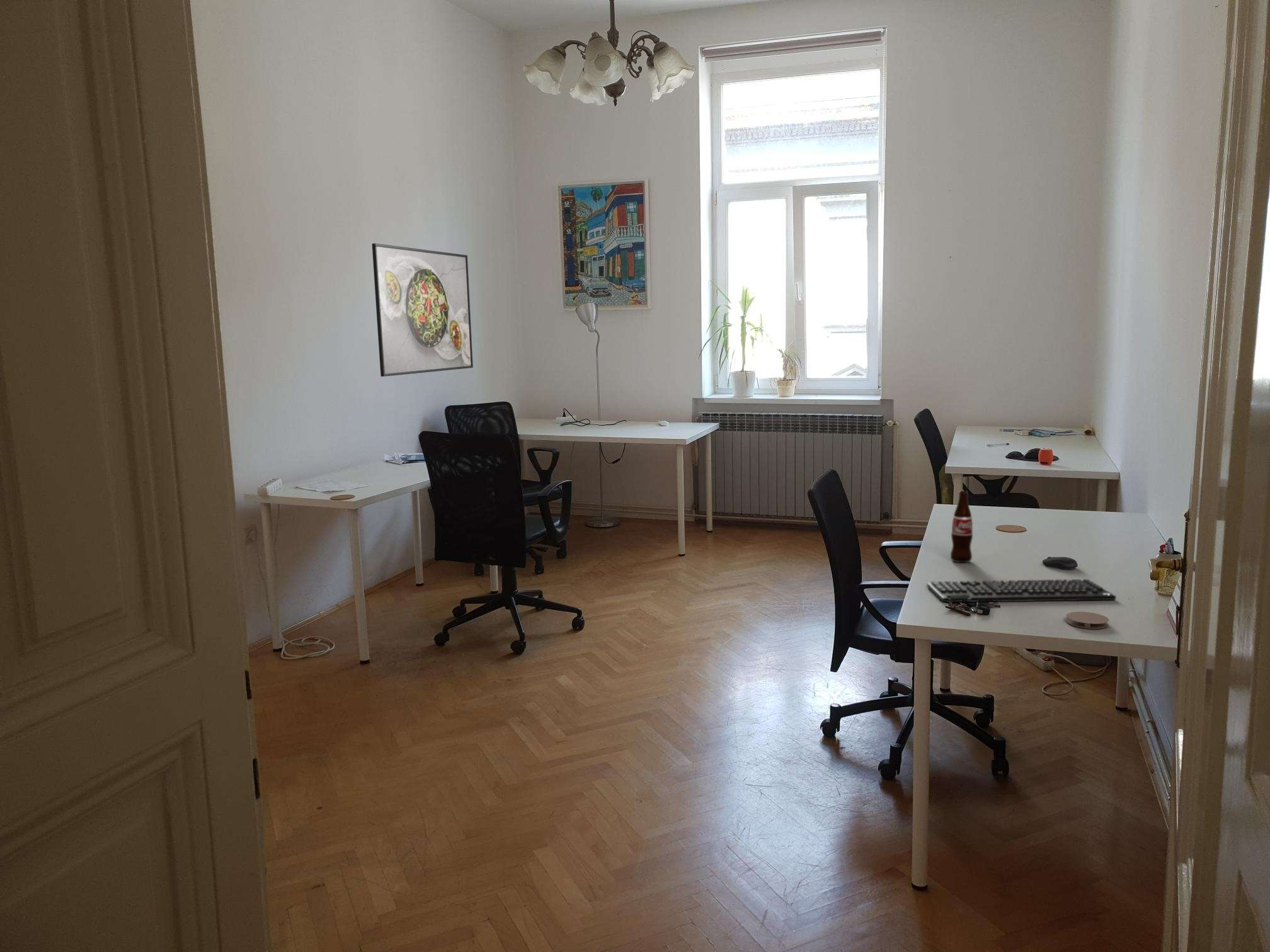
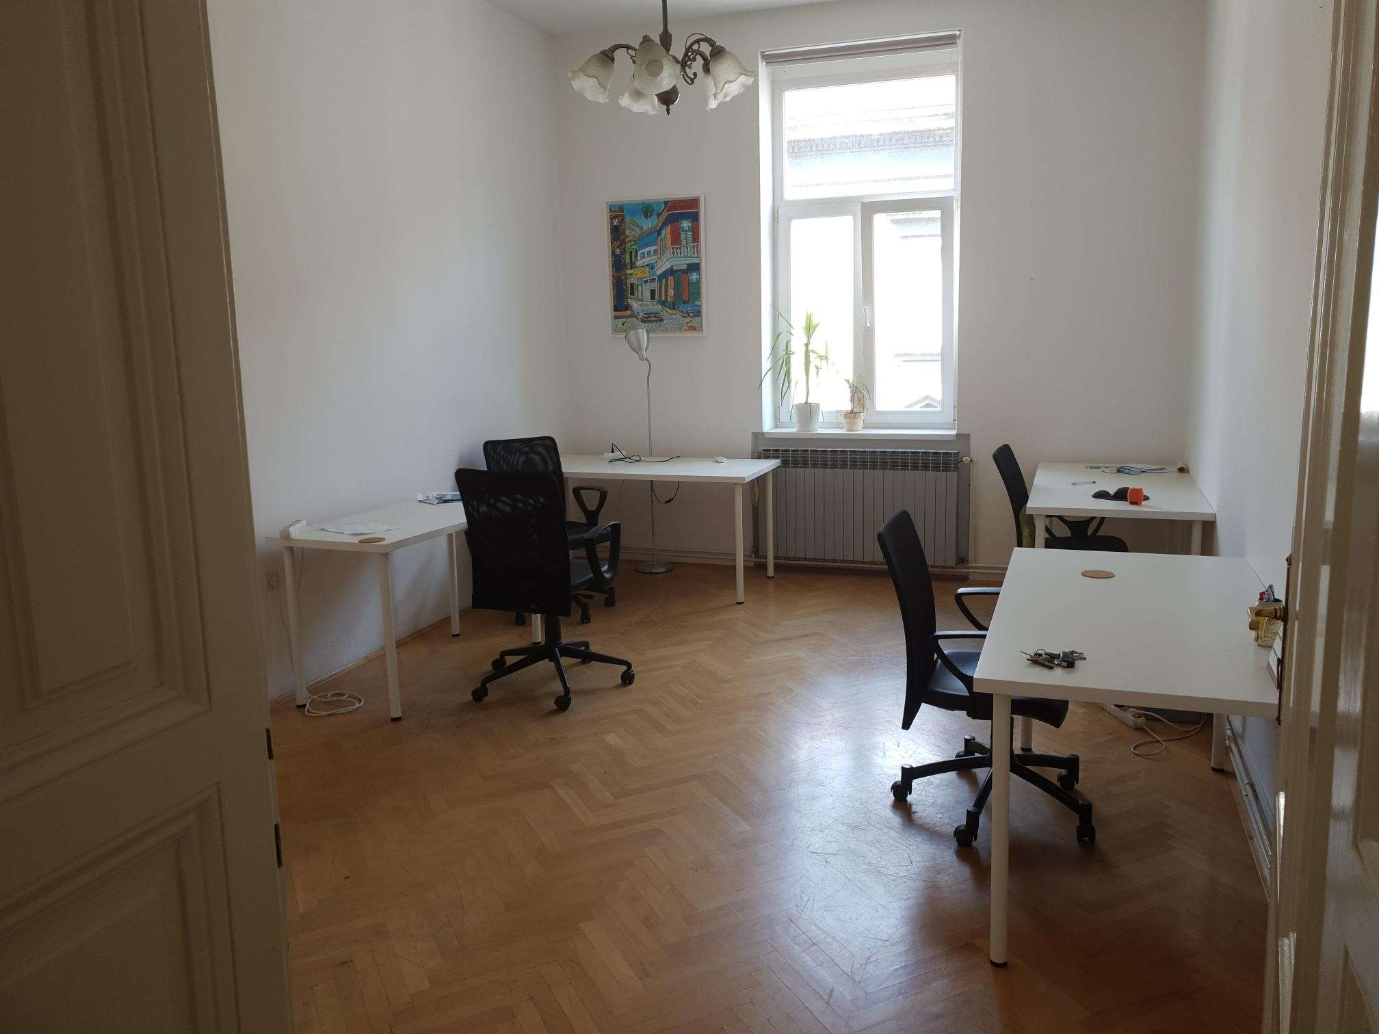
- computer mouse [1042,556,1078,570]
- coaster [1065,611,1109,630]
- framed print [372,243,474,377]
- bottle [950,490,973,563]
- keyboard [926,579,1116,603]
